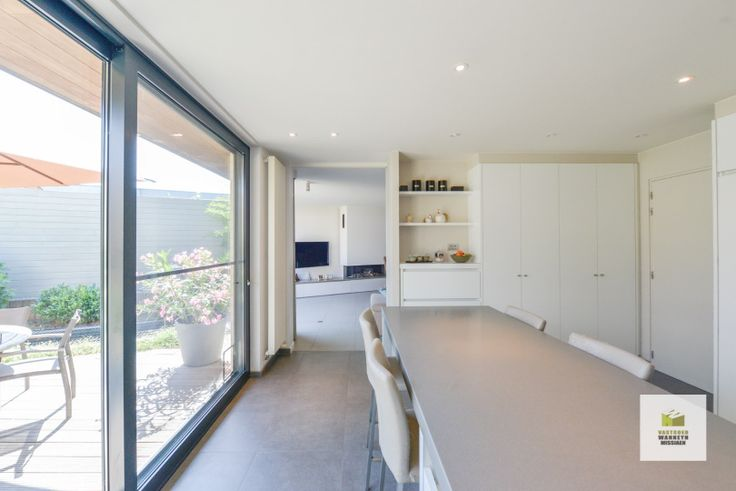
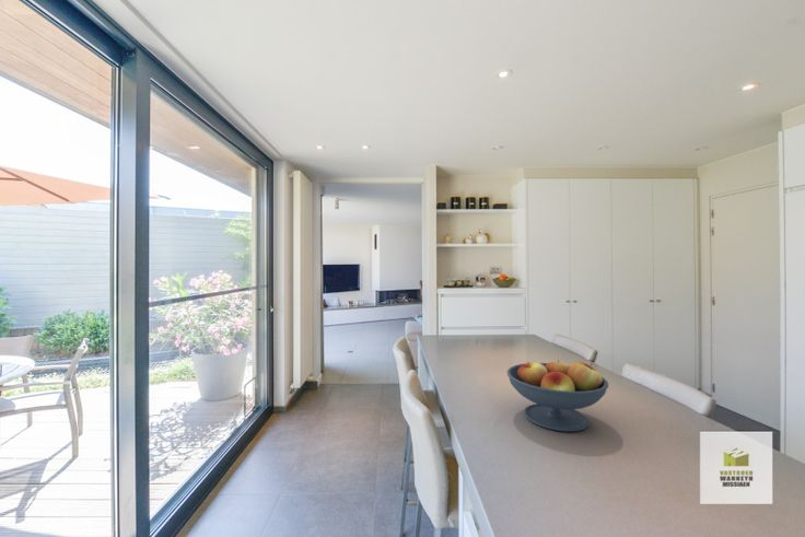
+ fruit bowl [505,359,609,433]
